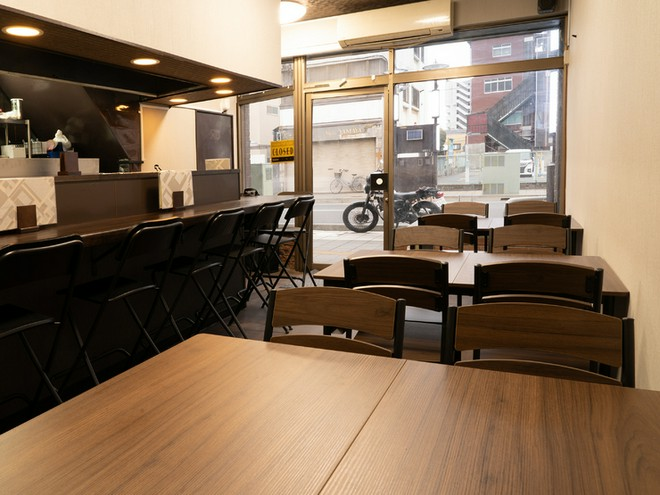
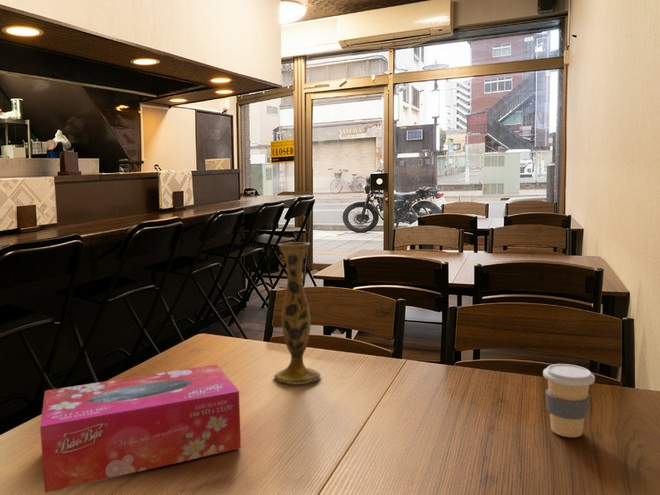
+ tissue box [39,363,242,494]
+ coffee cup [542,363,596,438]
+ vase [273,241,322,385]
